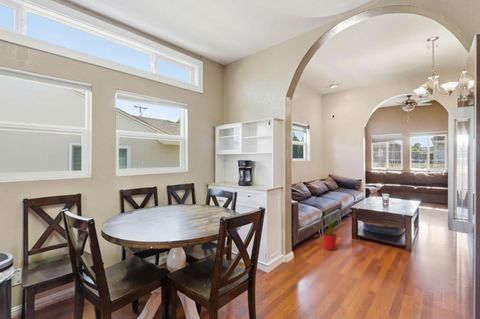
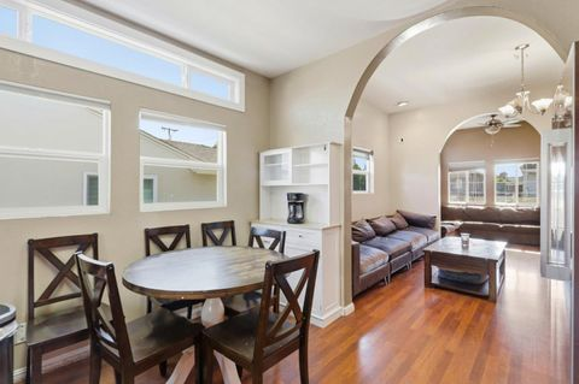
- house plant [313,201,347,251]
